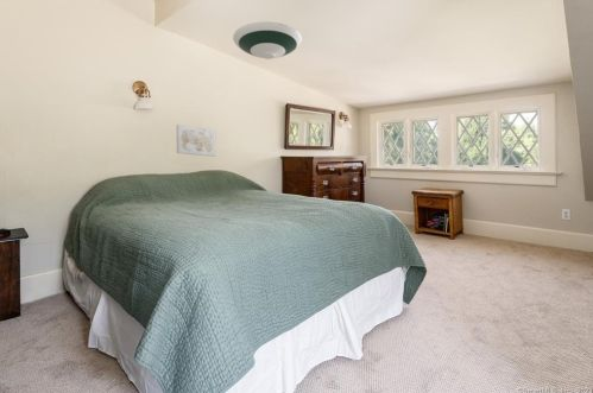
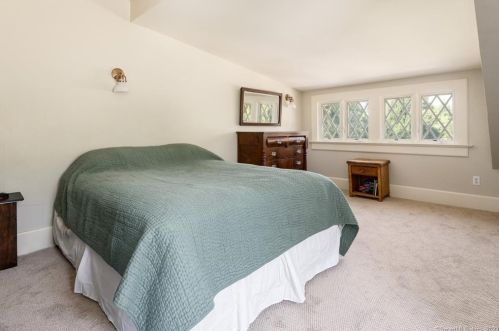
- wall art [176,123,217,158]
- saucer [232,21,303,61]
